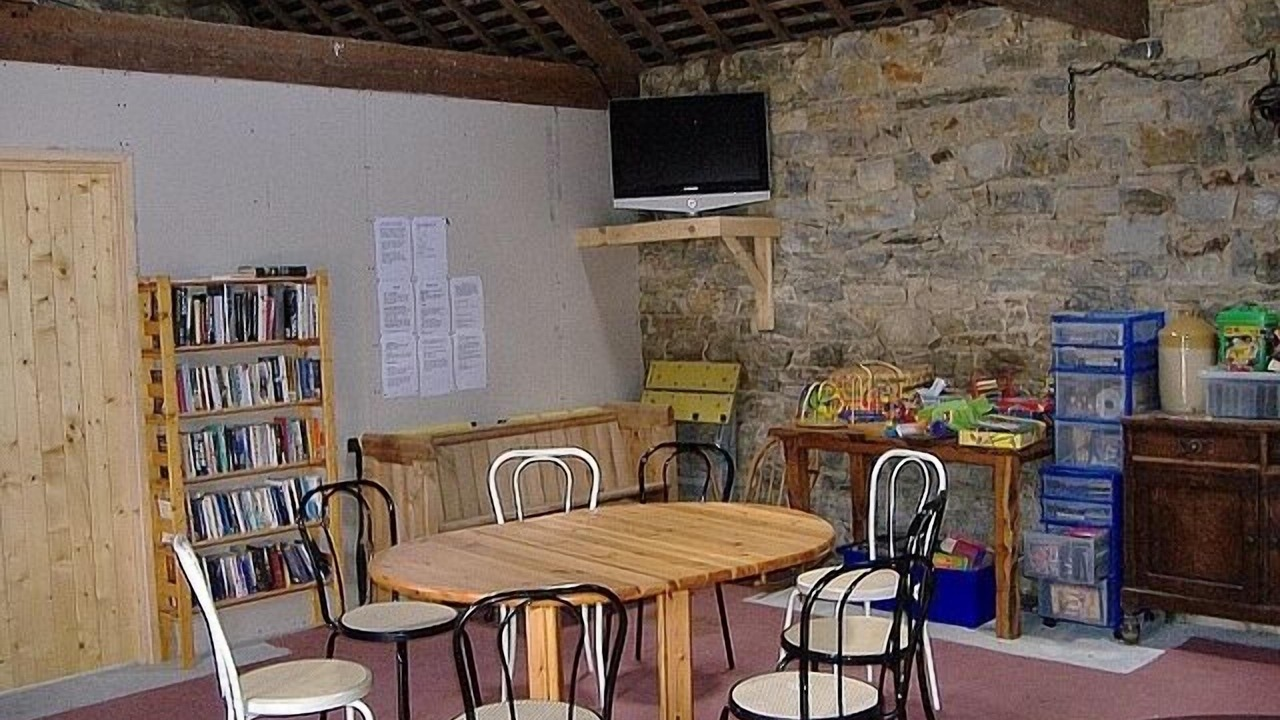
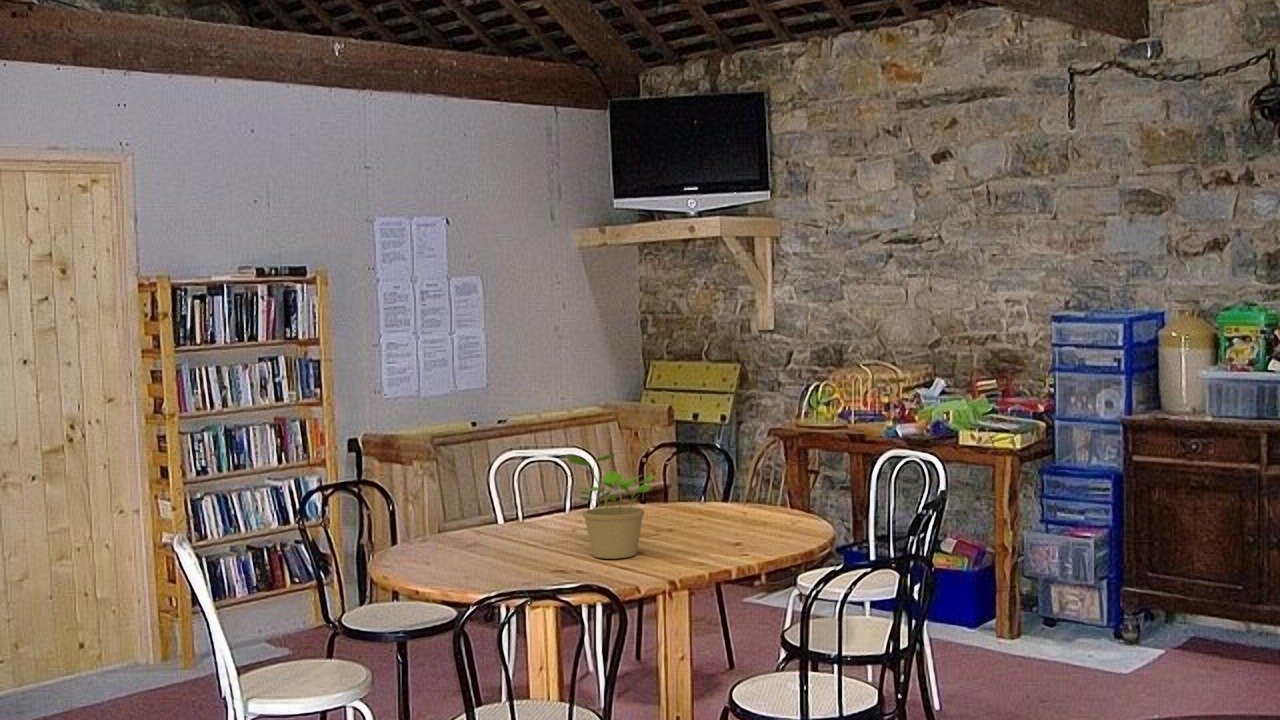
+ potted plant [562,453,656,560]
